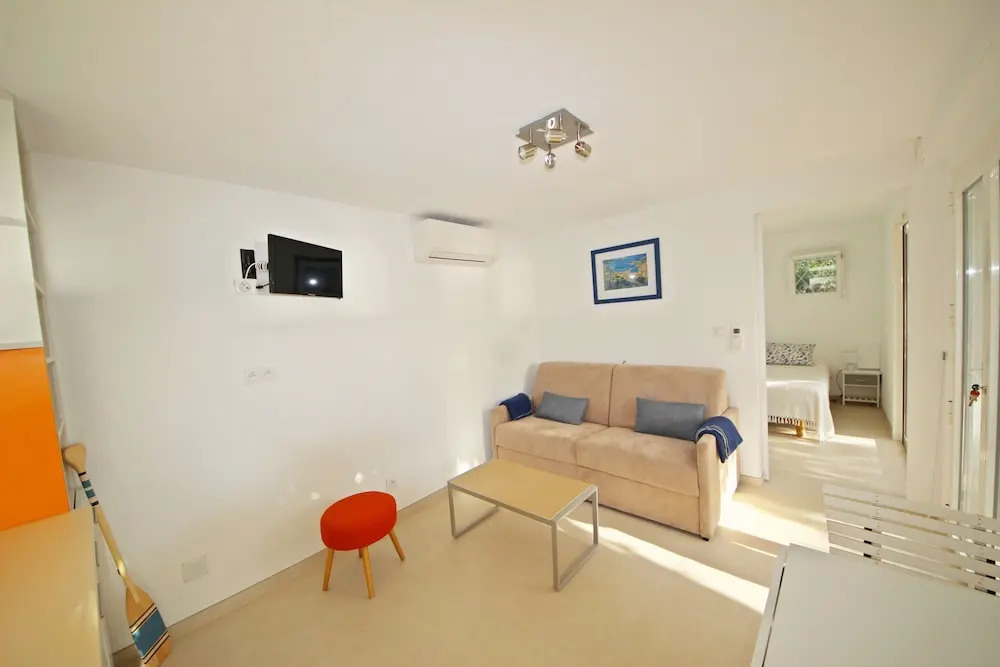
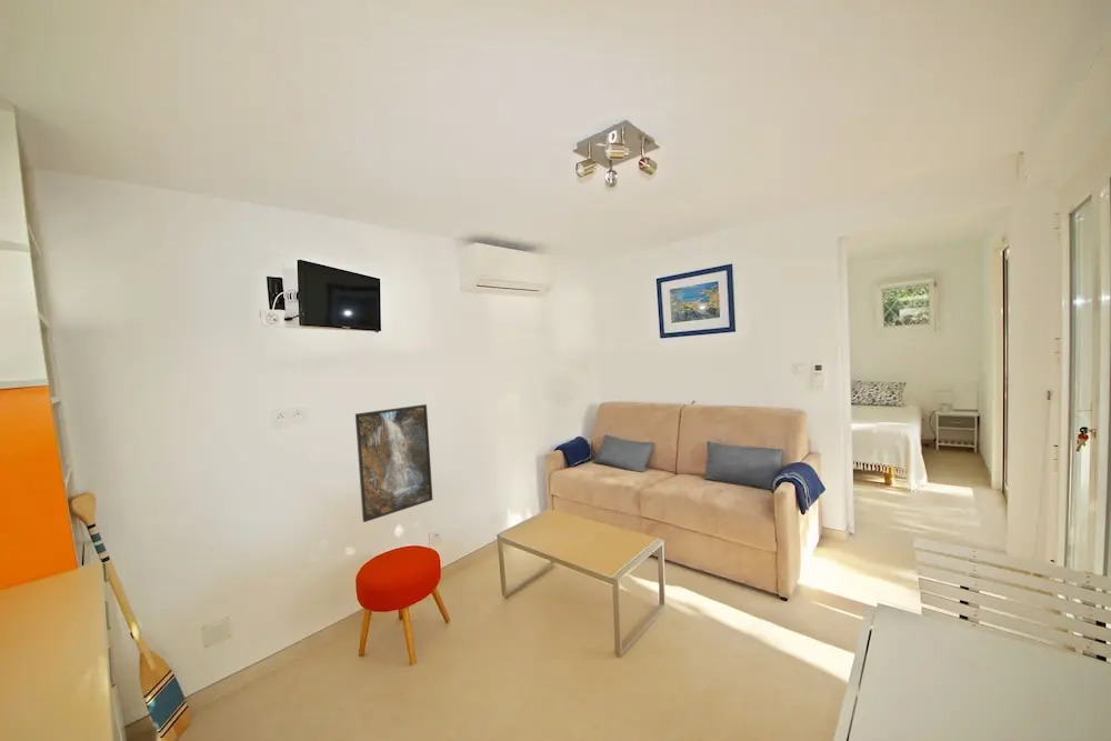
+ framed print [354,403,433,523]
